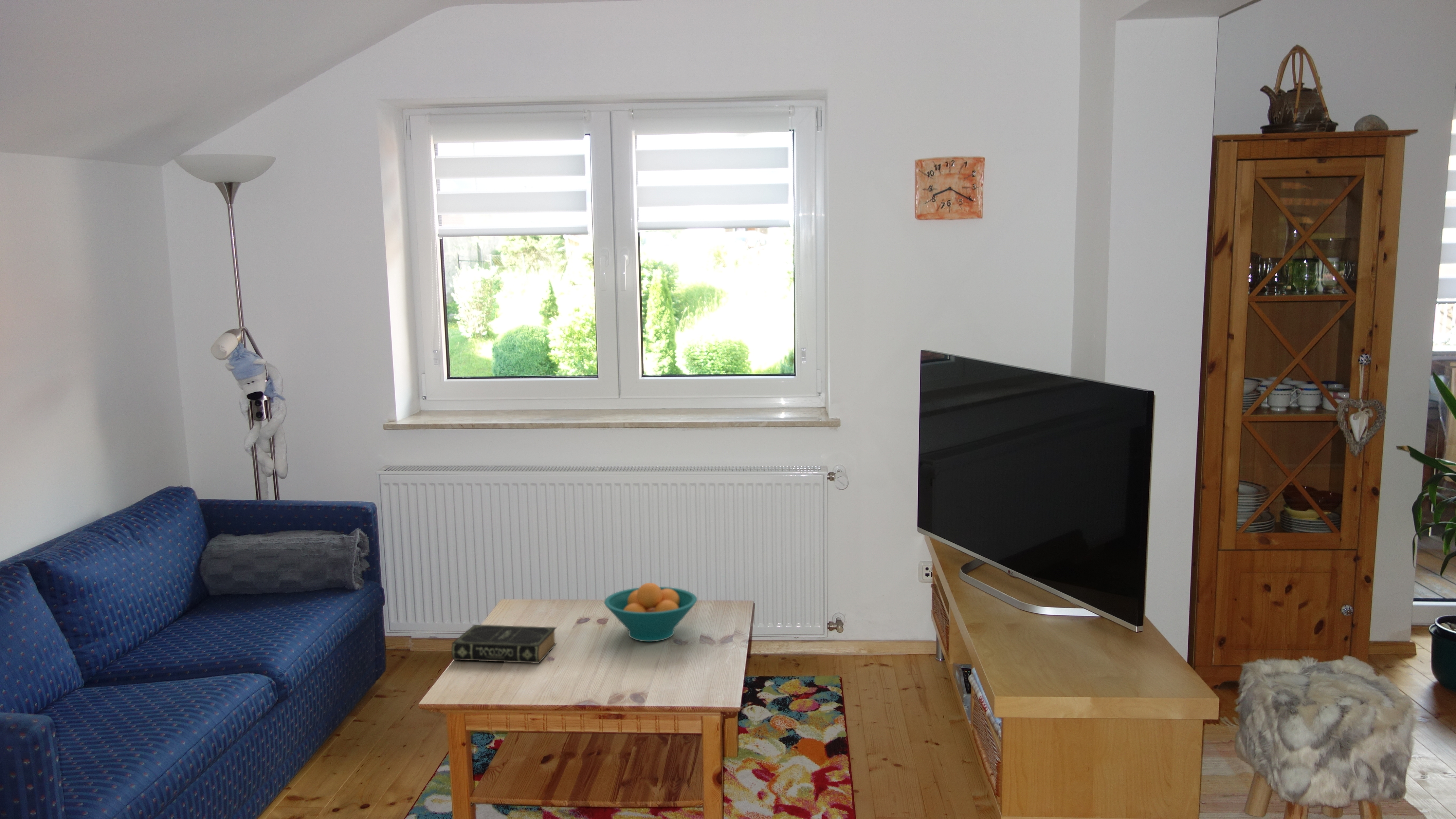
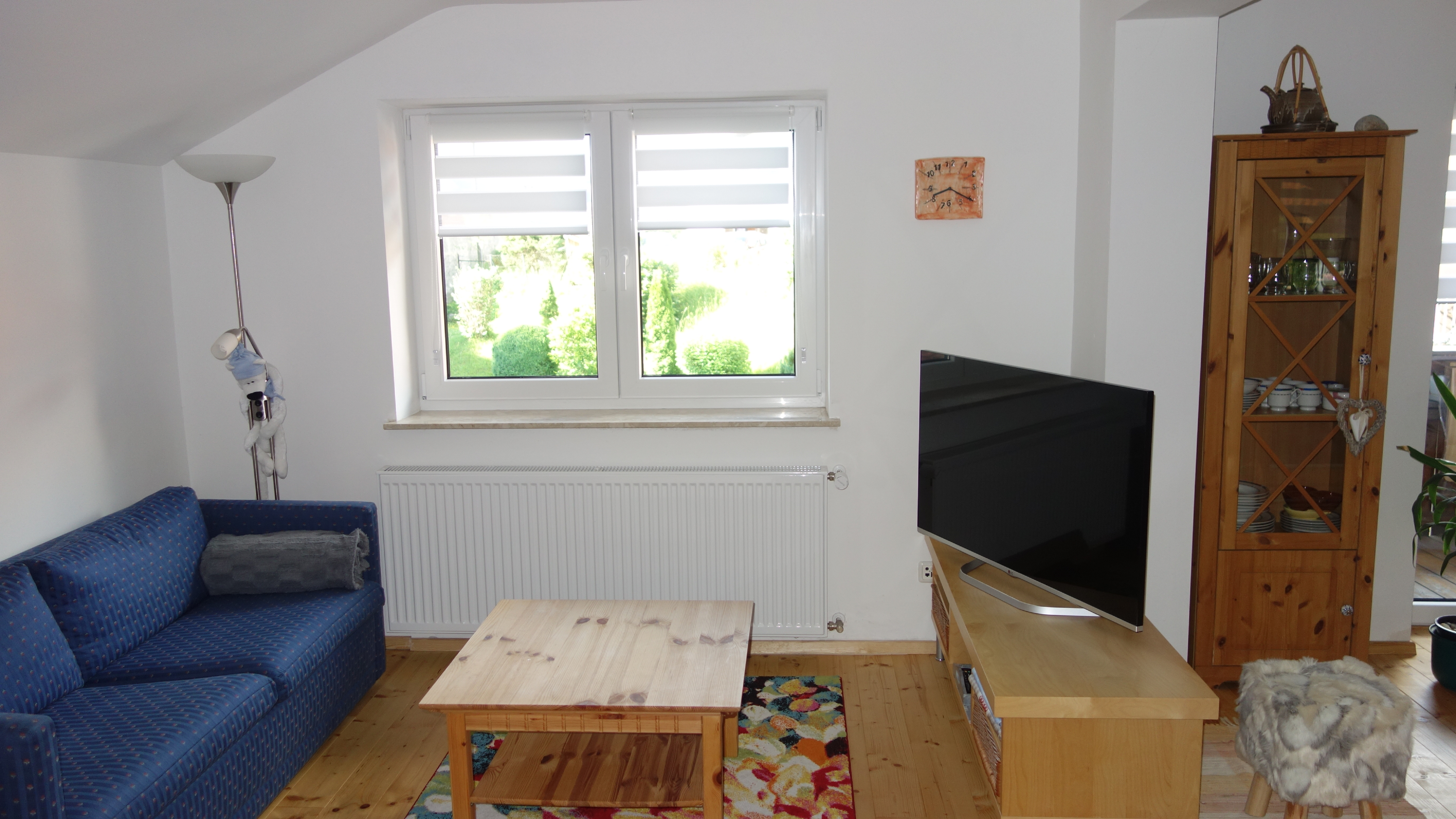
- book [451,624,557,663]
- fruit bowl [604,582,697,642]
